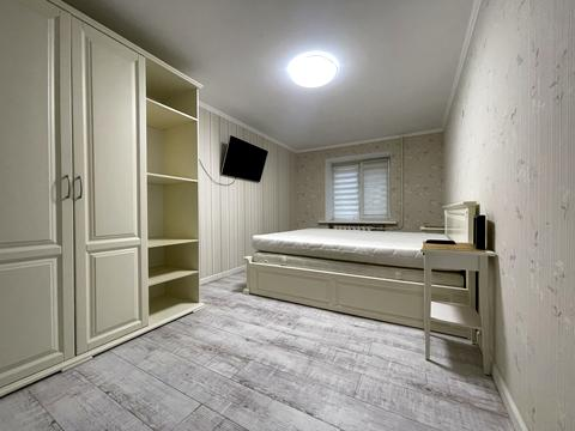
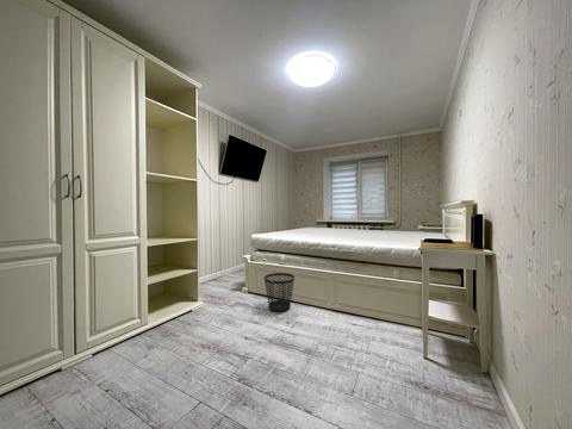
+ wastebasket [263,272,296,313]
